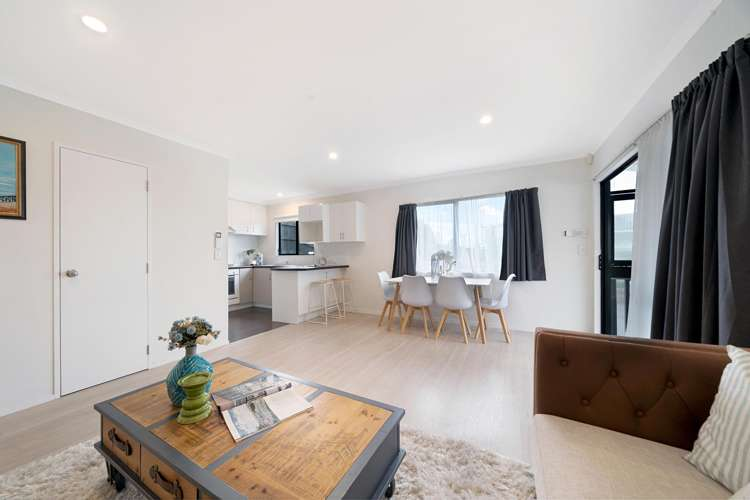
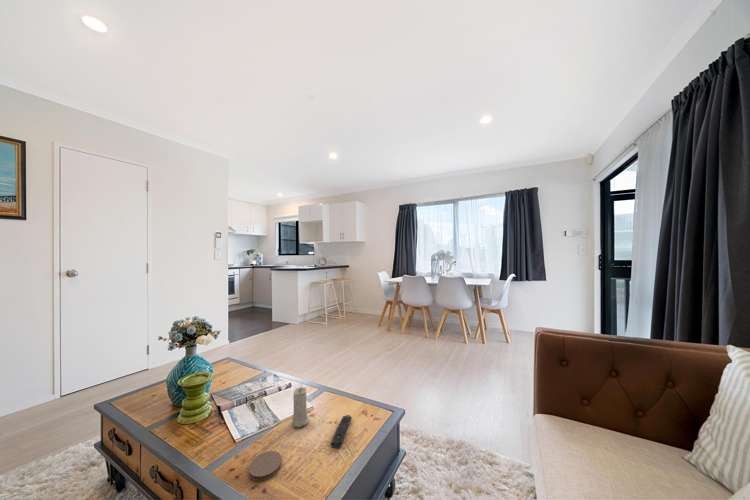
+ coaster [248,450,282,482]
+ remote control [330,414,353,448]
+ candle [291,386,310,429]
